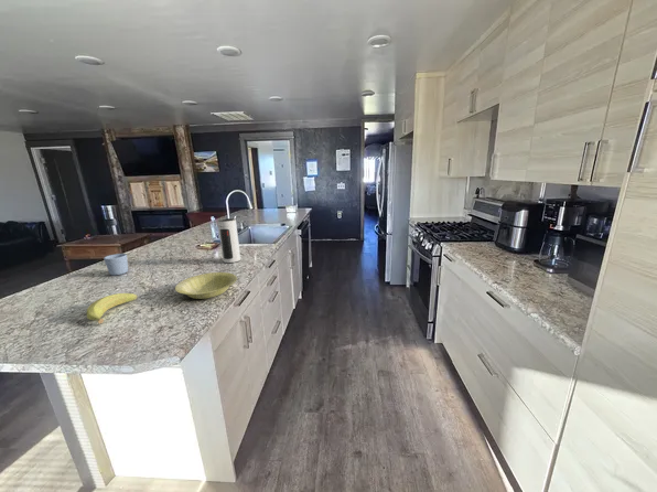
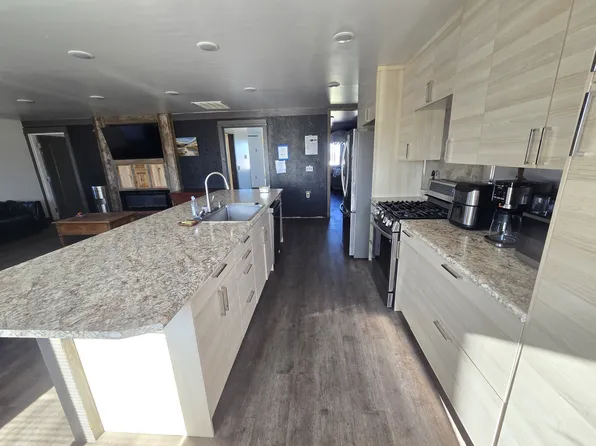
- banana [86,292,139,324]
- mug [103,253,129,276]
- bowl [174,271,238,300]
- speaker [217,217,241,264]
